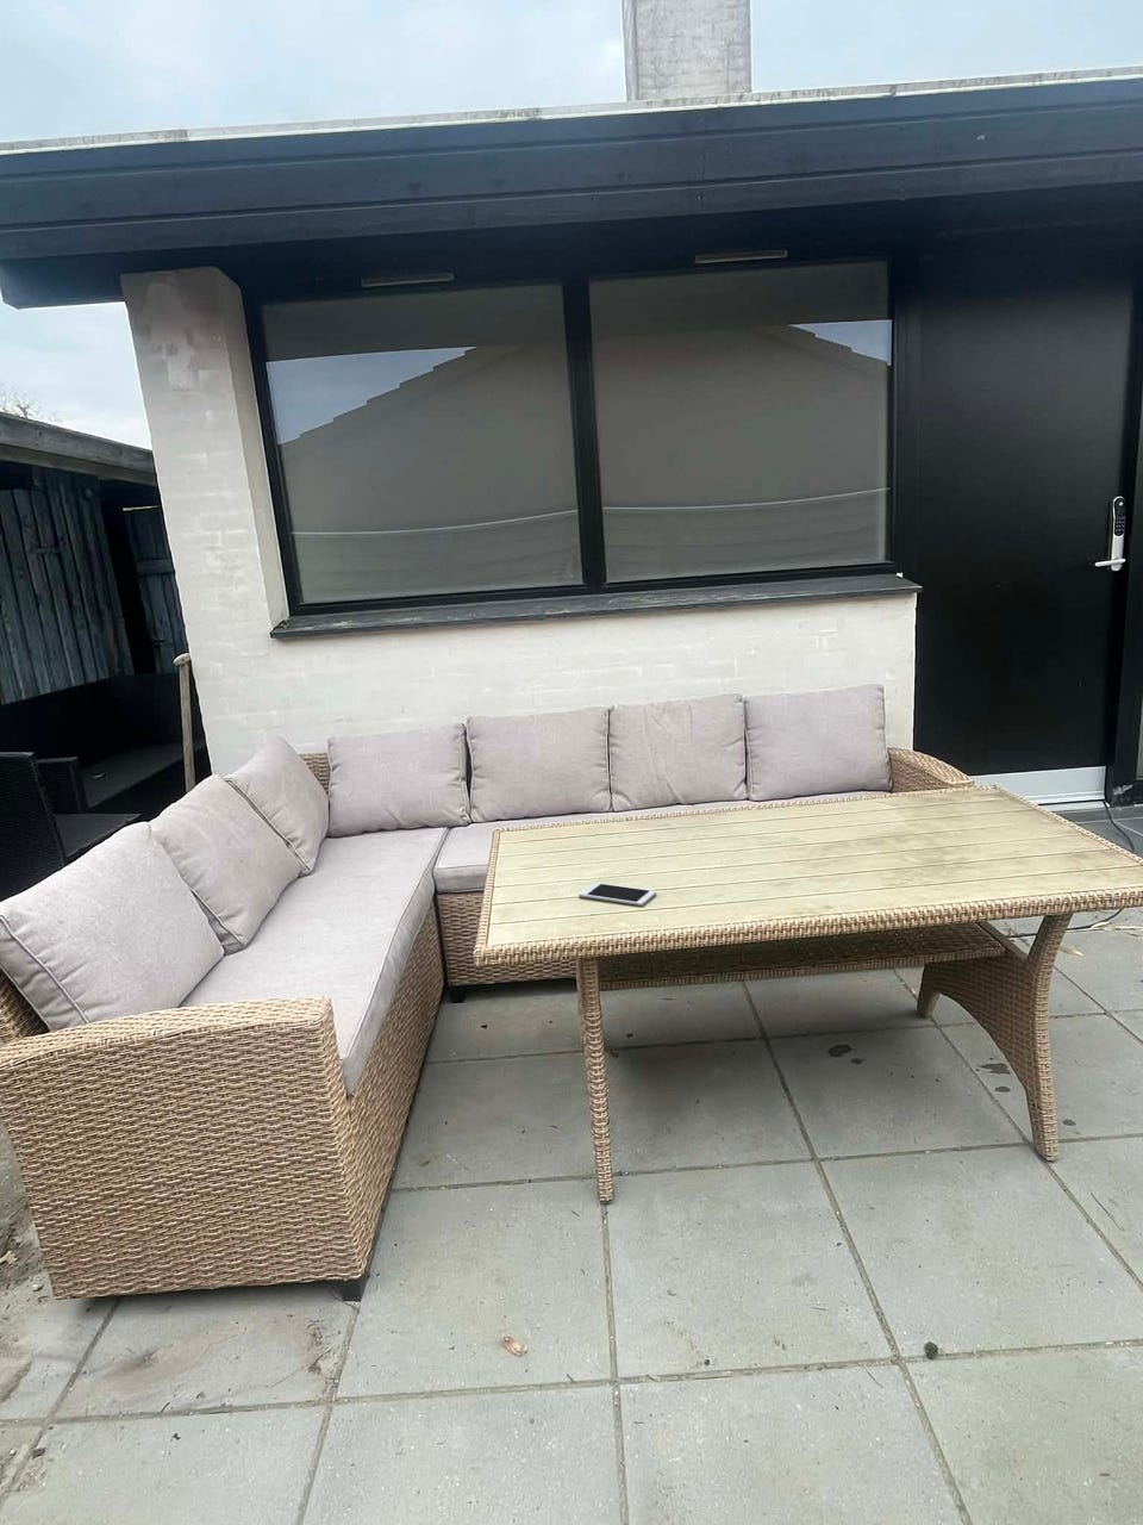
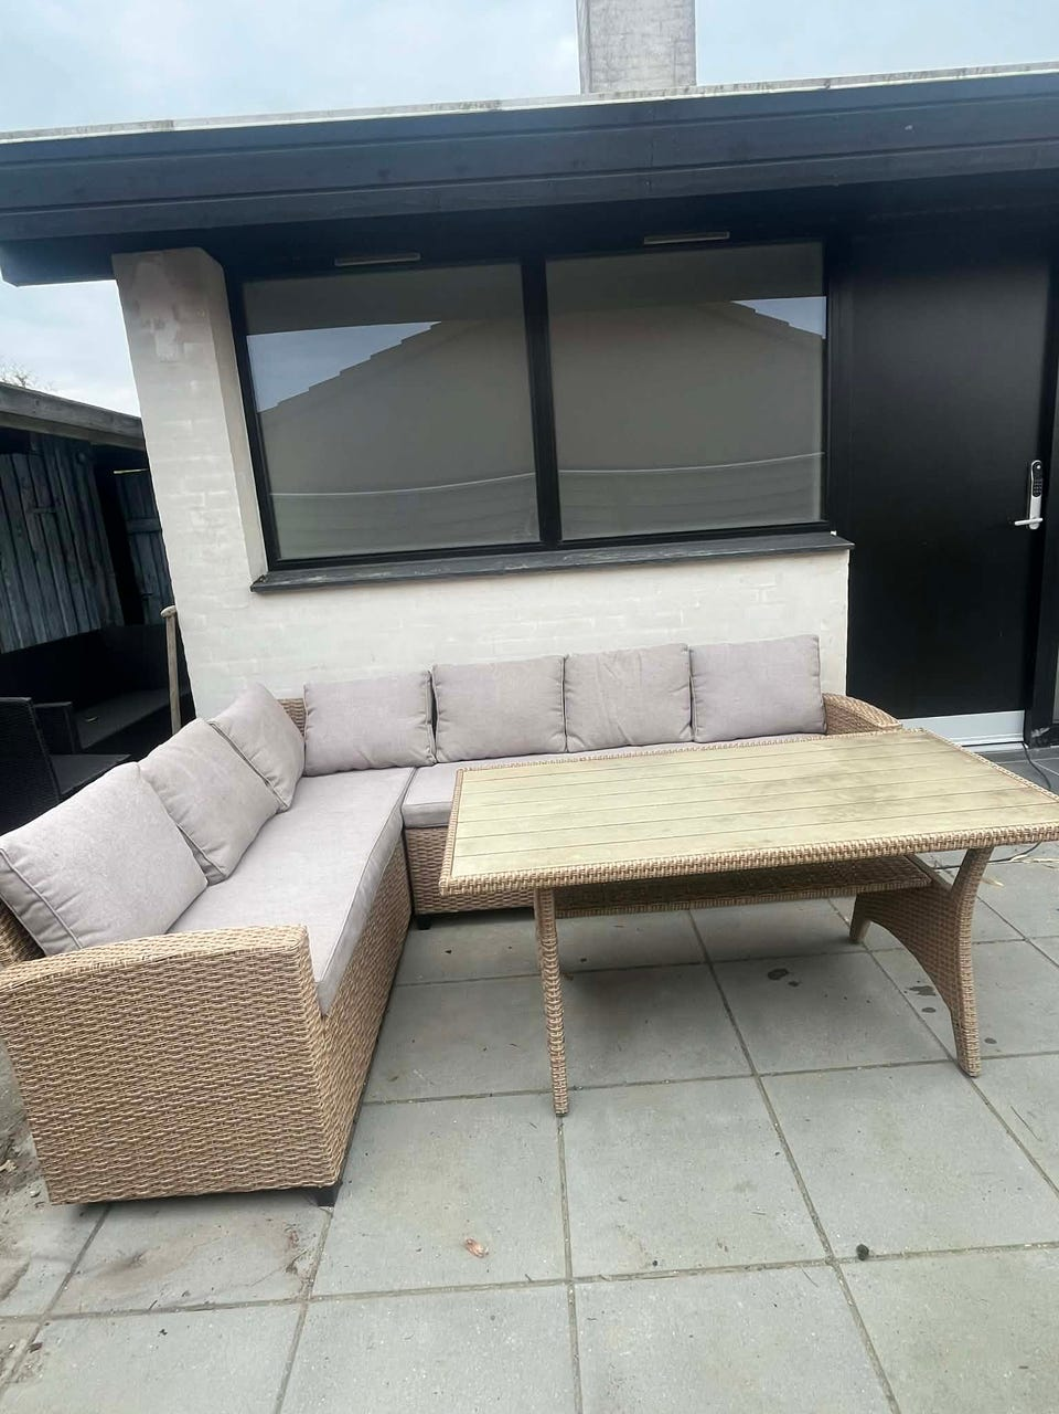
- cell phone [578,881,657,907]
